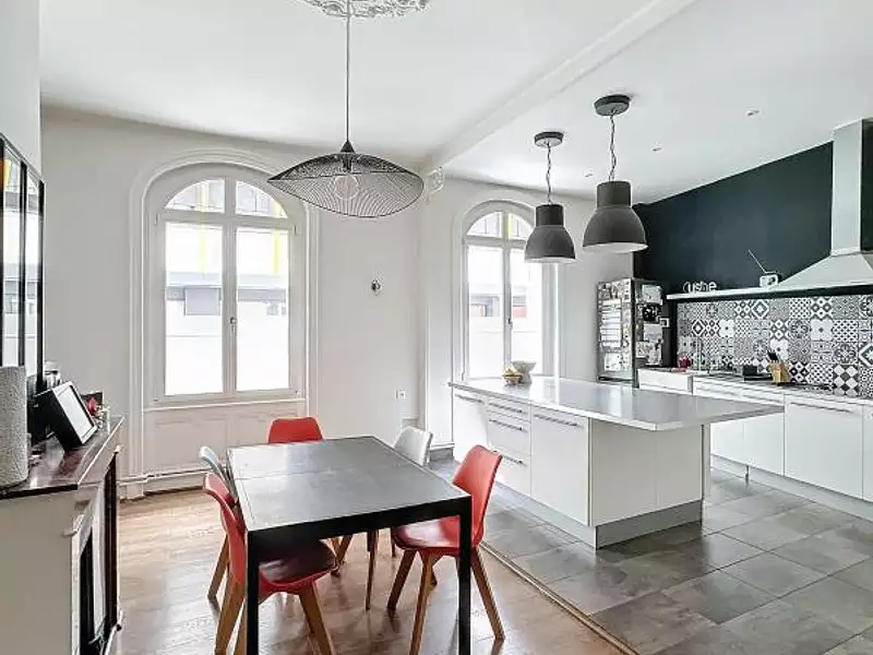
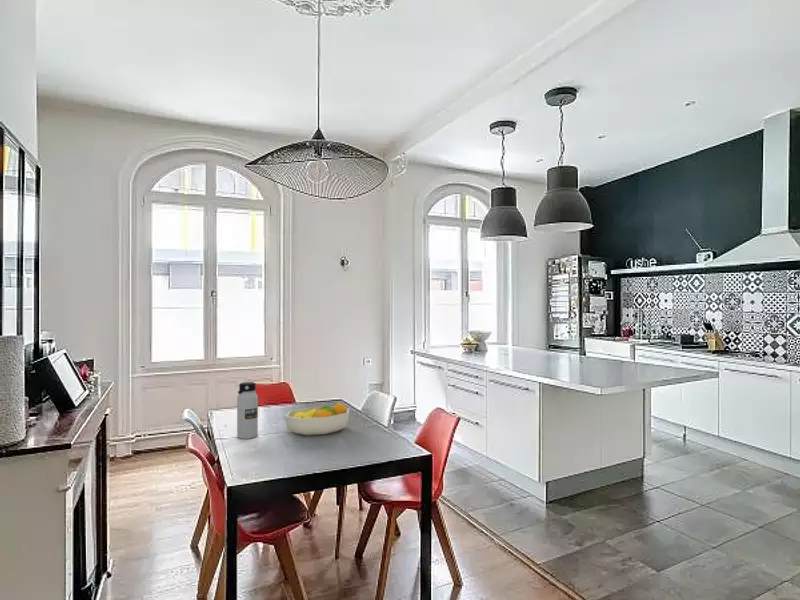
+ water bottle [236,381,259,440]
+ fruit bowl [284,401,350,436]
